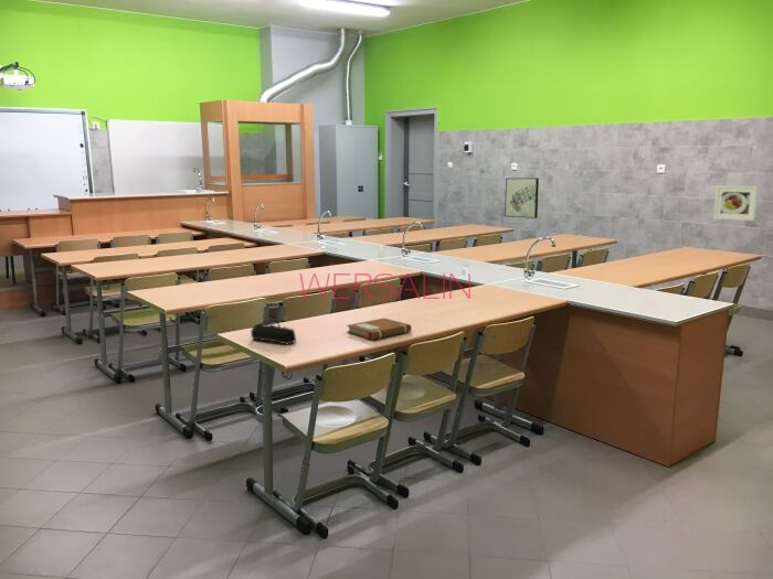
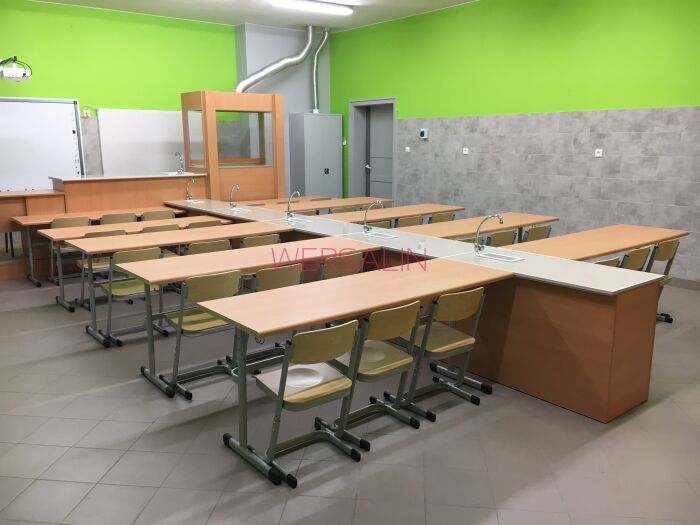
- wall art [504,176,540,219]
- notebook [346,317,413,341]
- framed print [712,184,759,222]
- pencil case [250,319,297,345]
